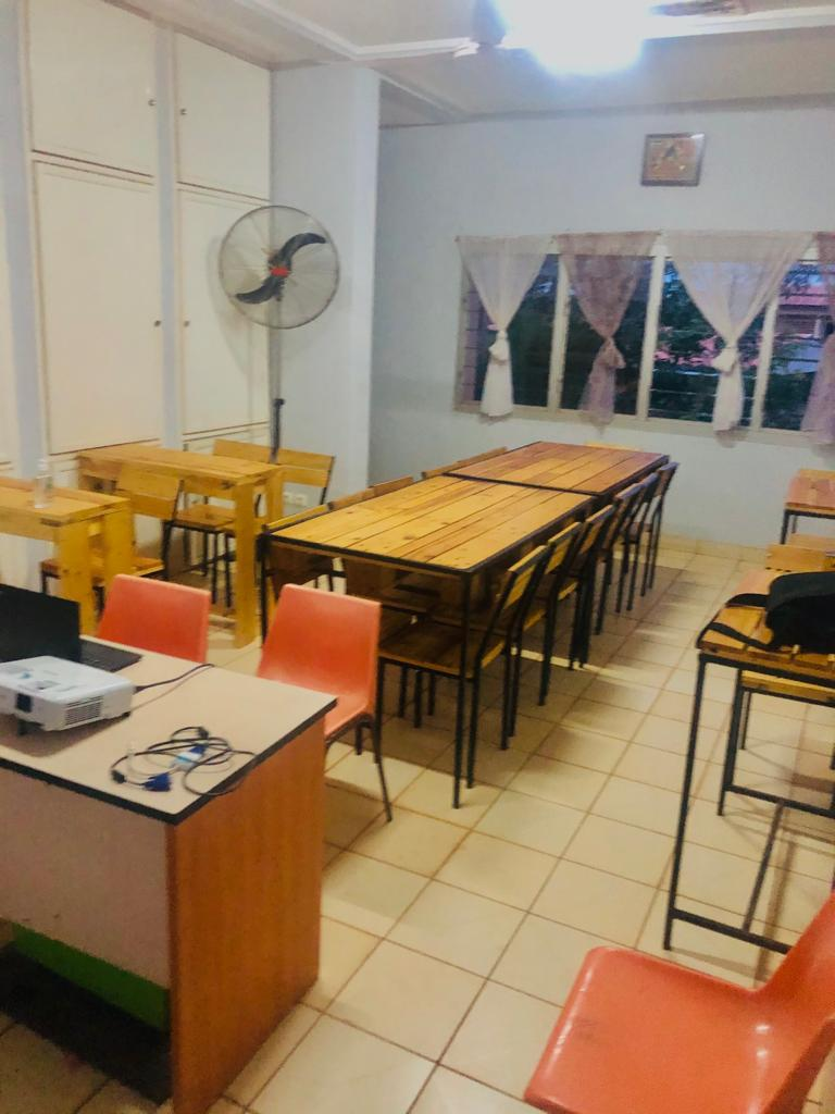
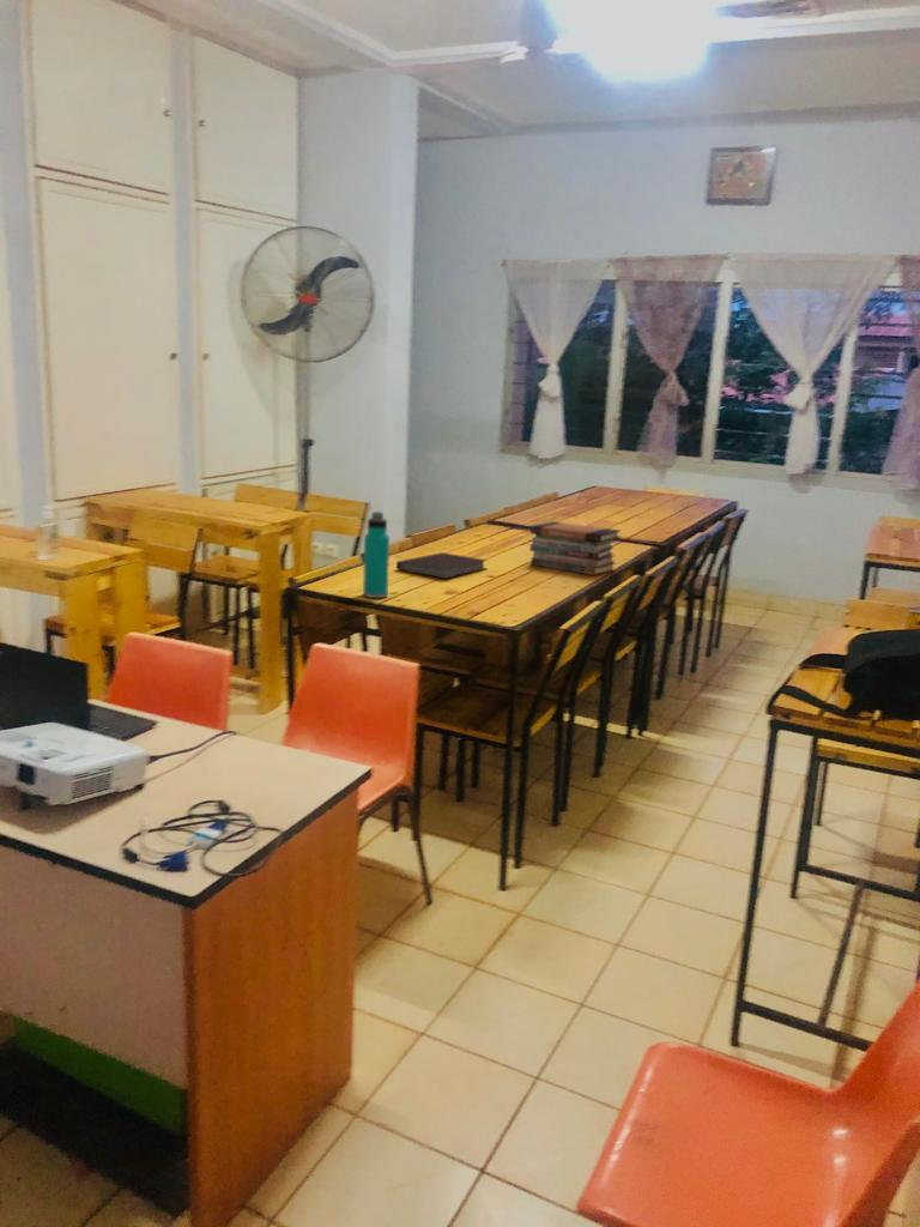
+ water bottle [362,510,391,599]
+ book stack [528,520,622,576]
+ notebook [395,551,489,580]
